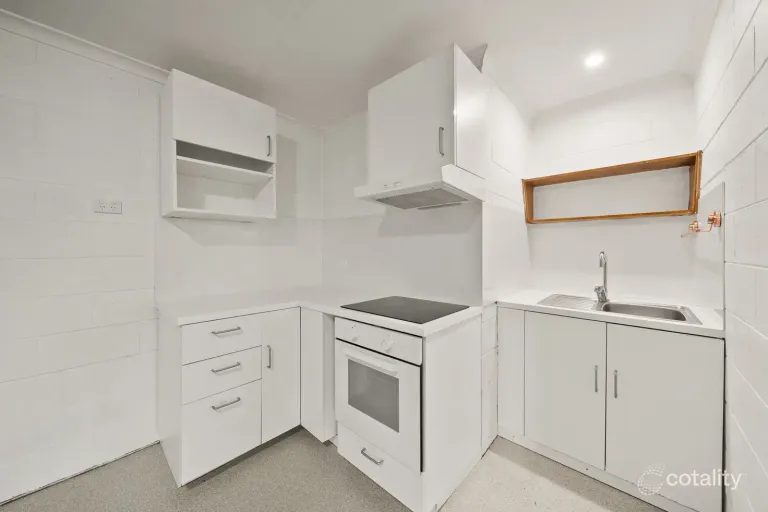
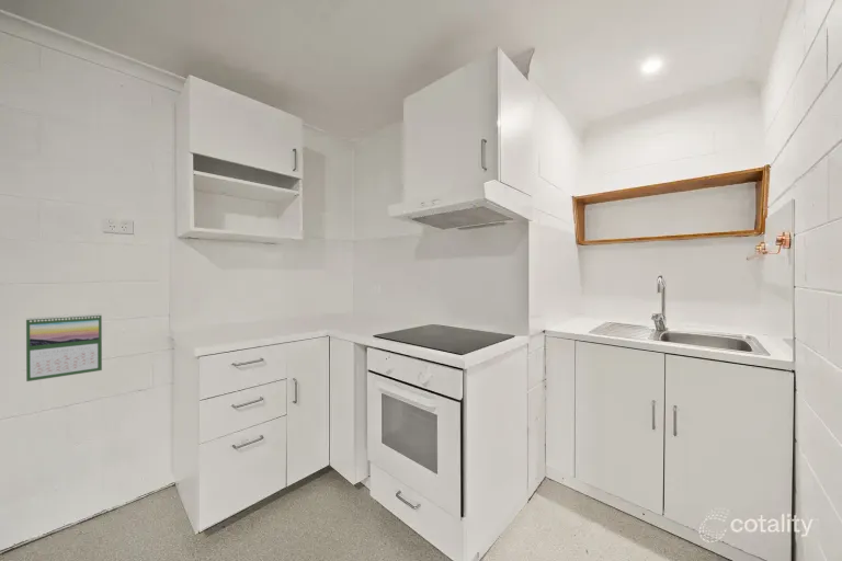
+ calendar [25,312,103,382]
